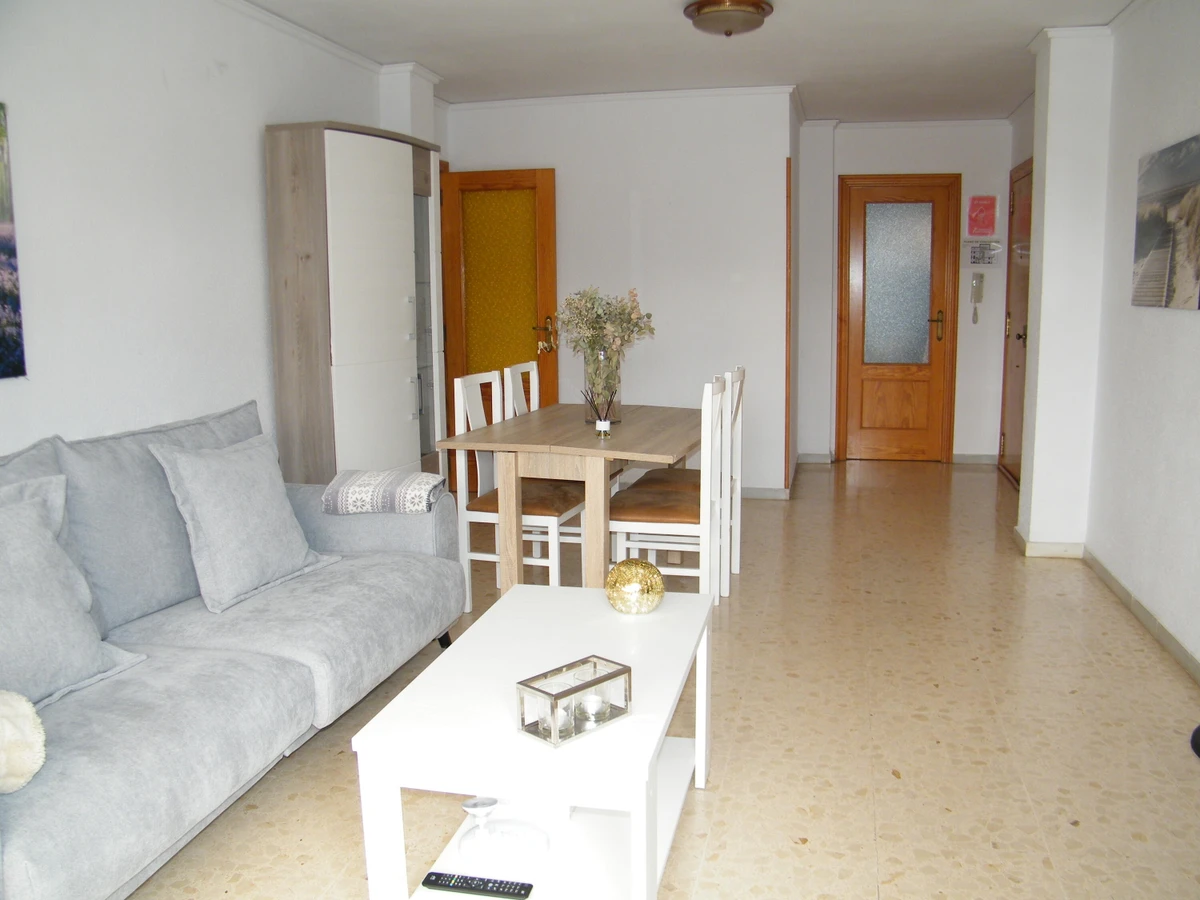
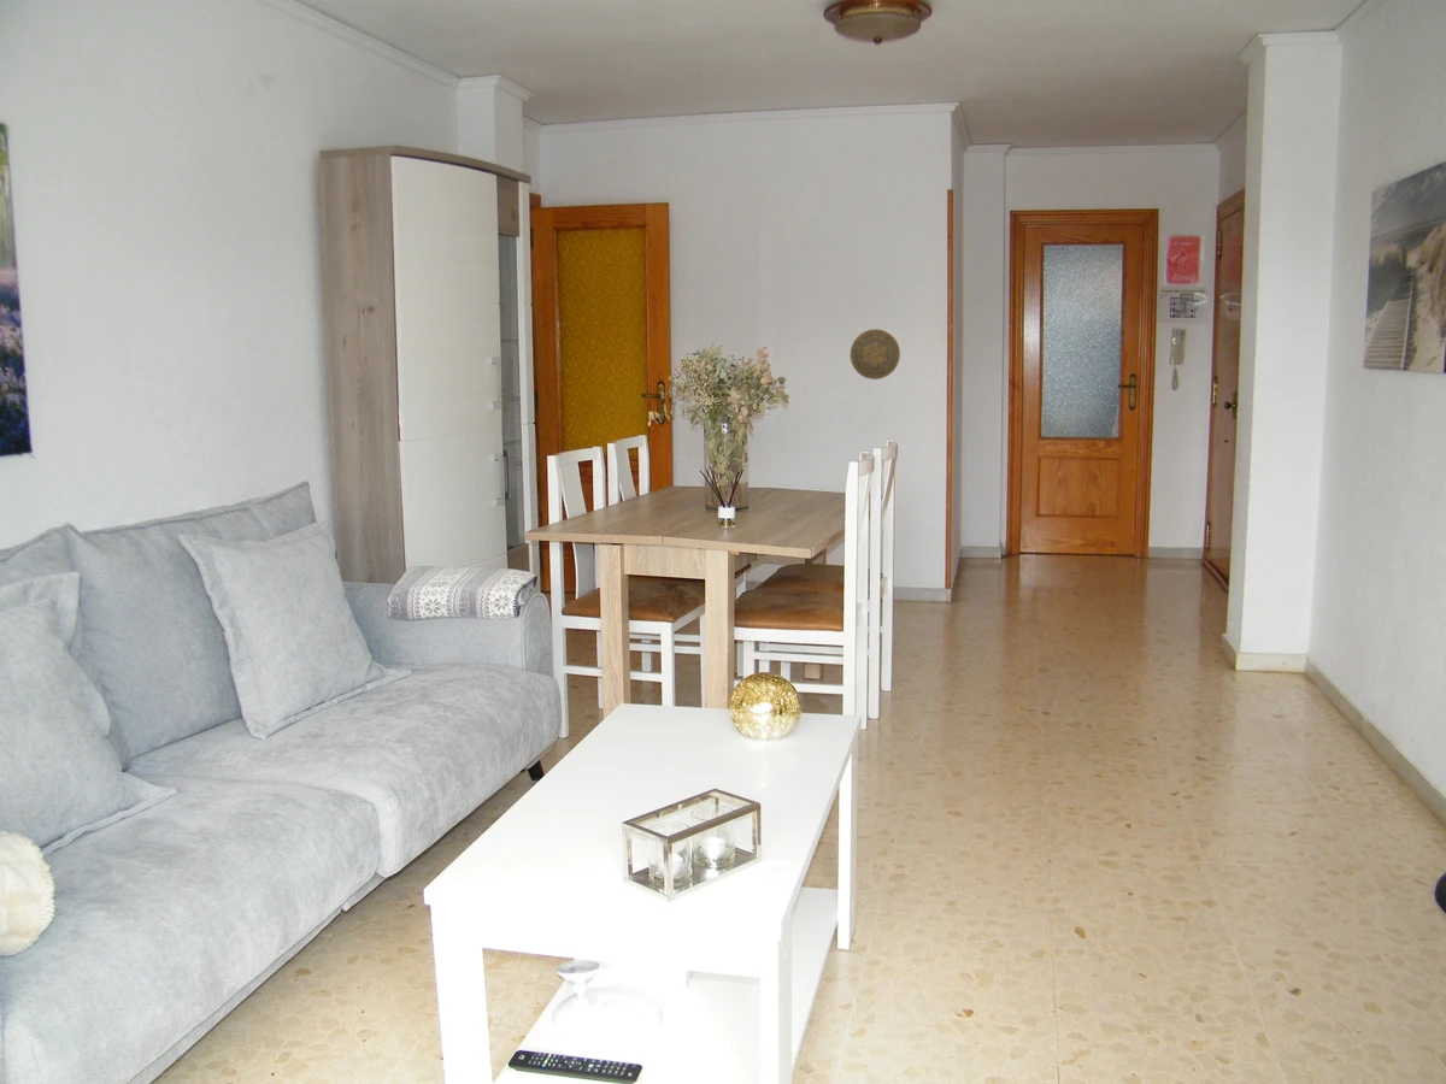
+ decorative plate [850,328,901,381]
